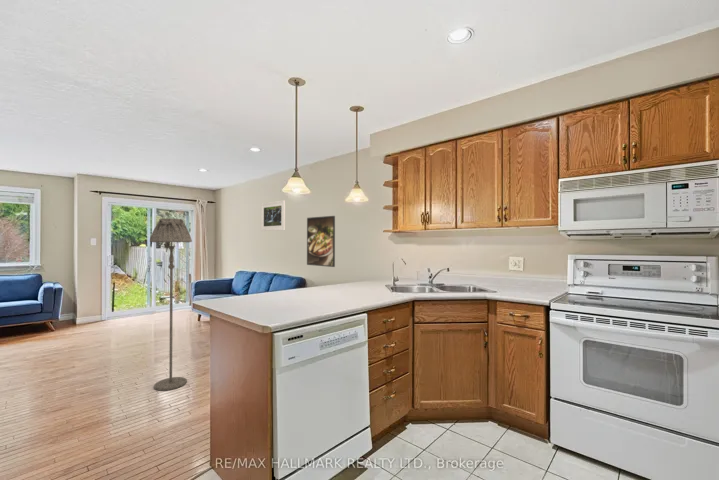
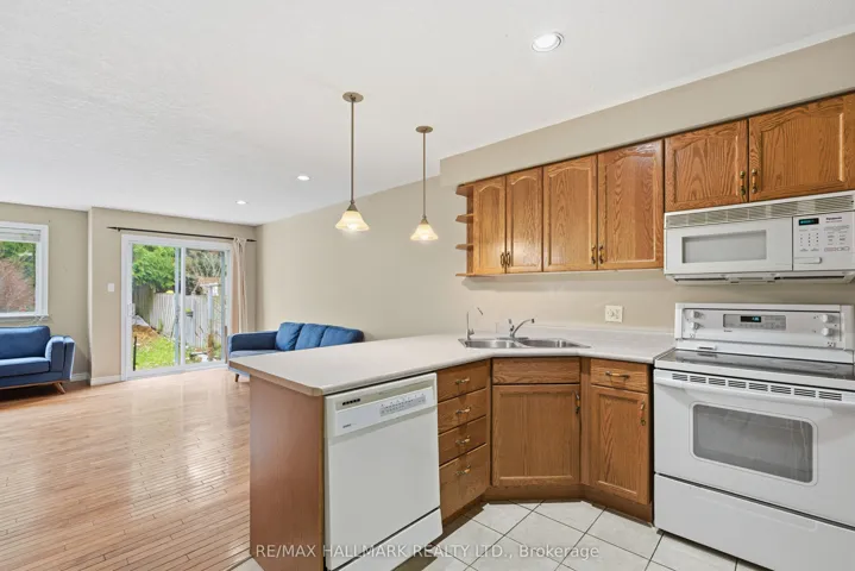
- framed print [260,199,286,232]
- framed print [306,215,336,268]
- floor lamp [149,217,193,392]
